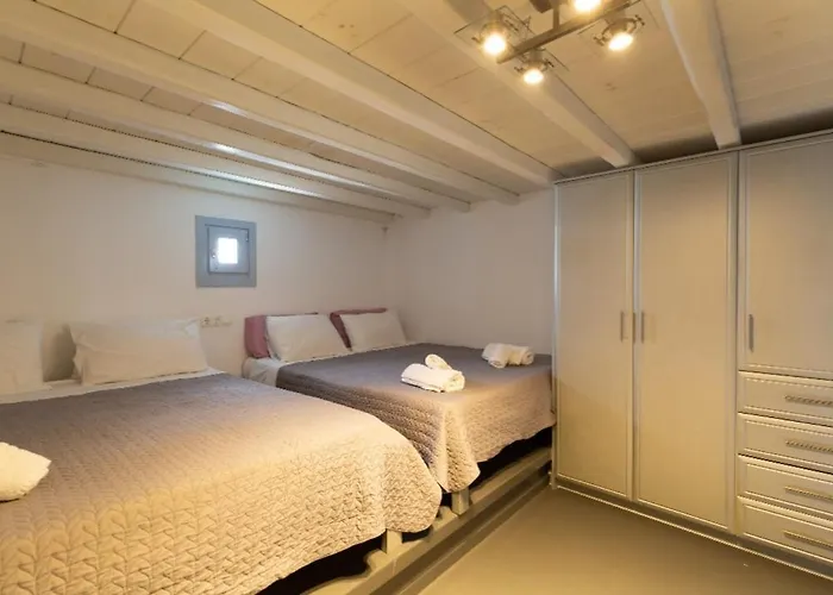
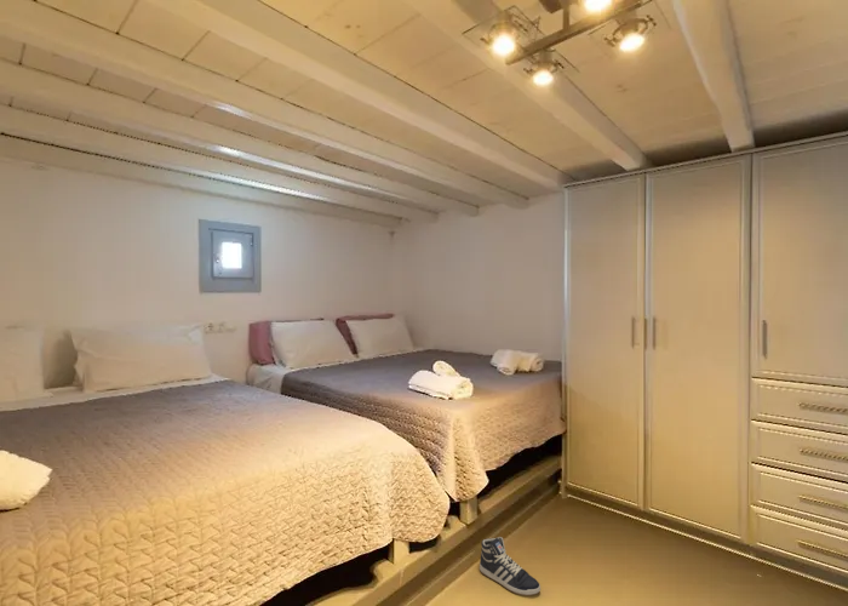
+ sneaker [479,536,542,598]
